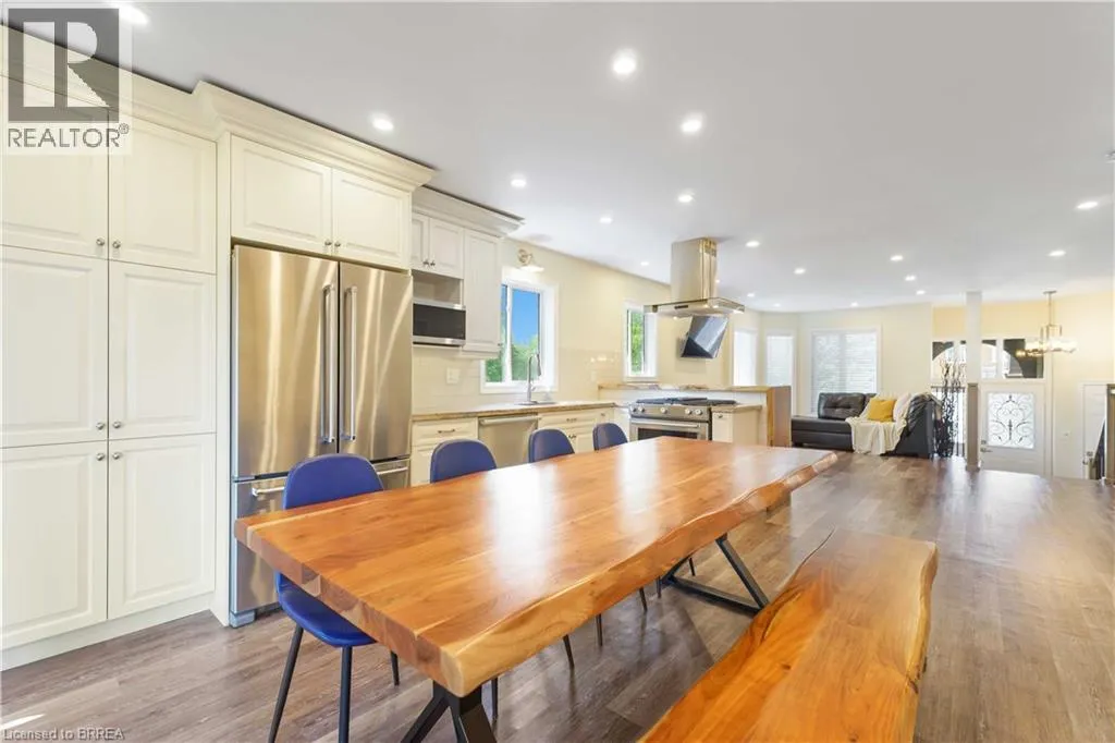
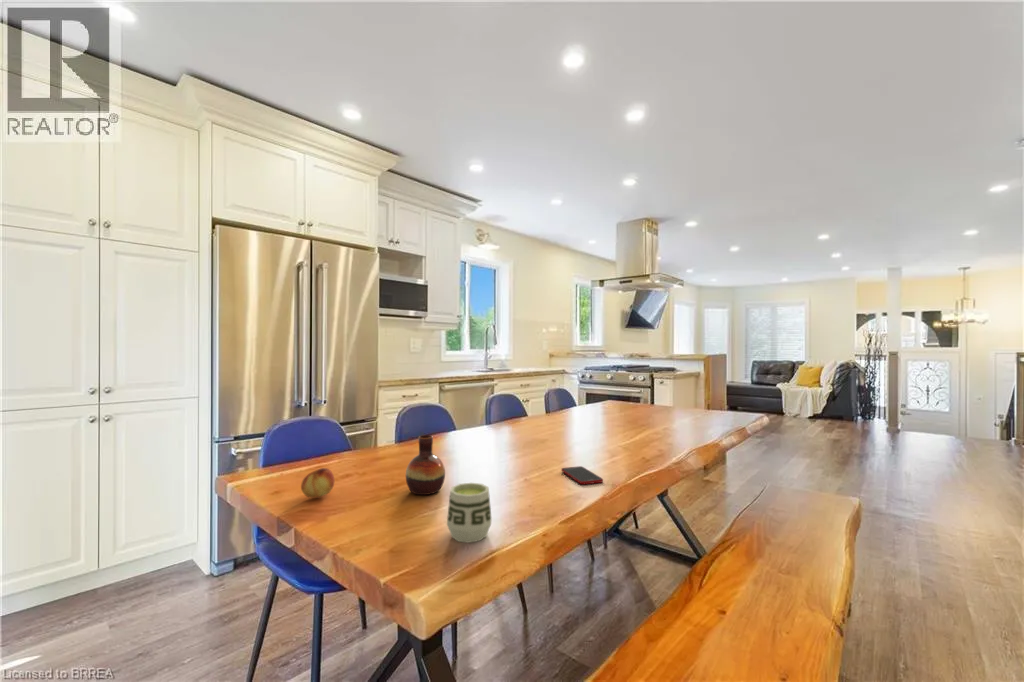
+ cup [446,482,493,544]
+ fruit [300,467,335,499]
+ vase [405,434,446,496]
+ cell phone [560,465,604,485]
